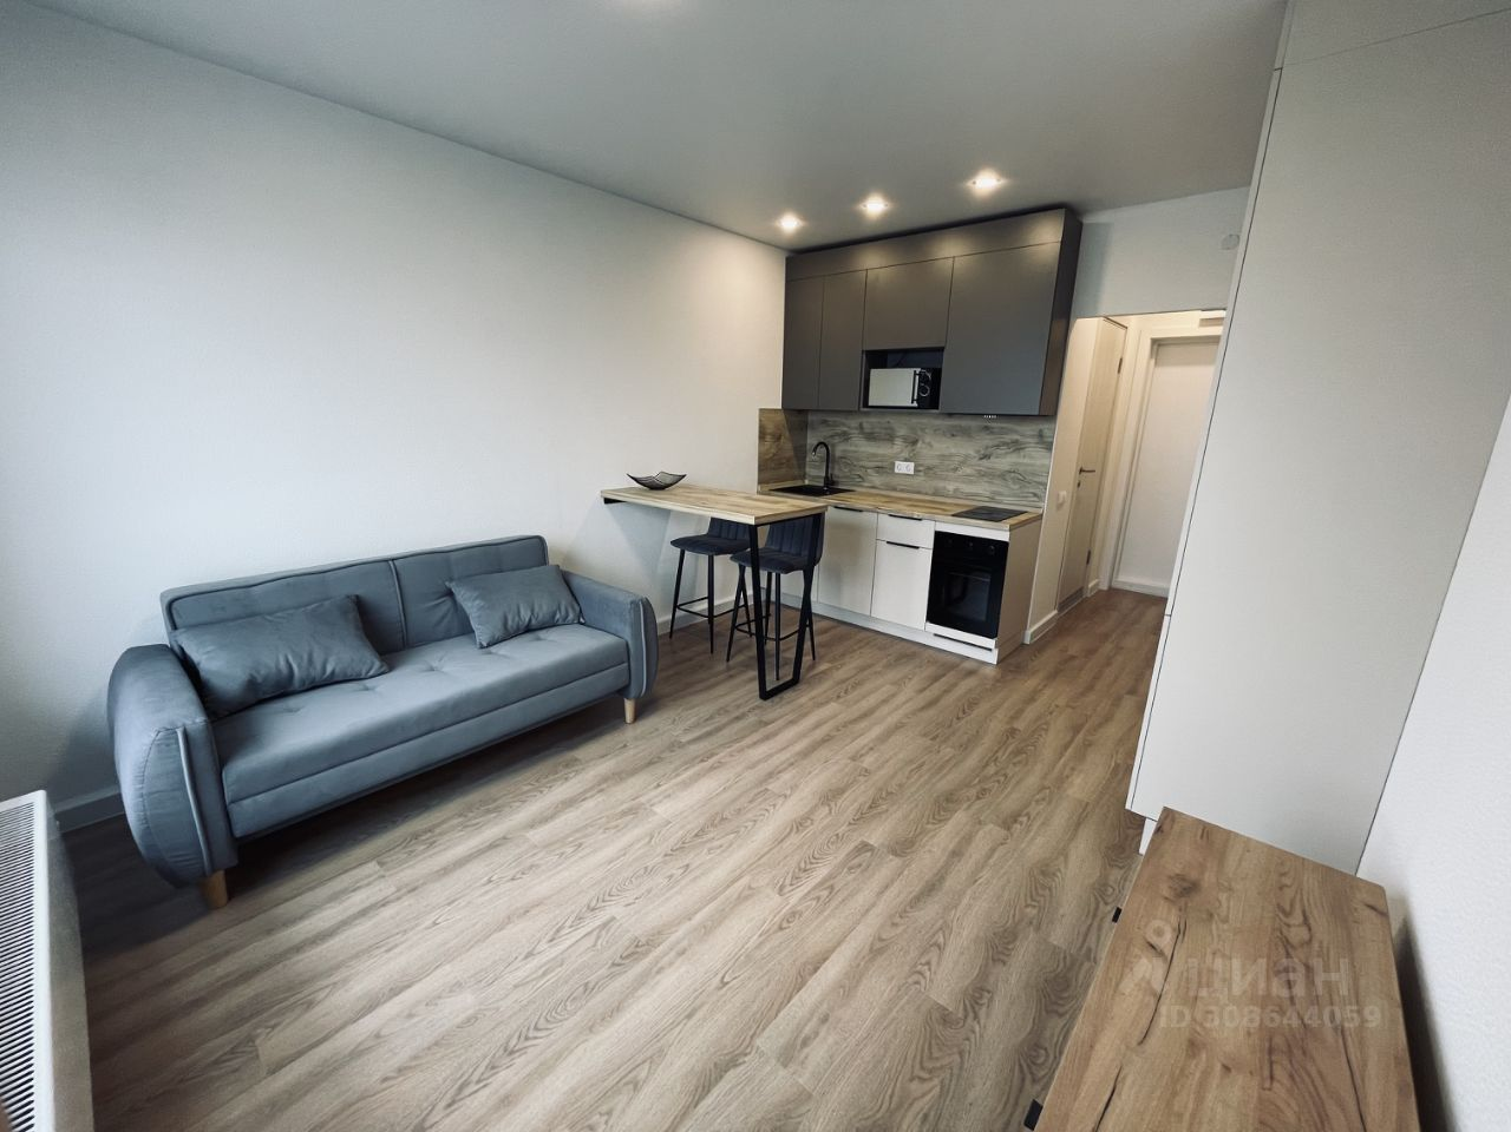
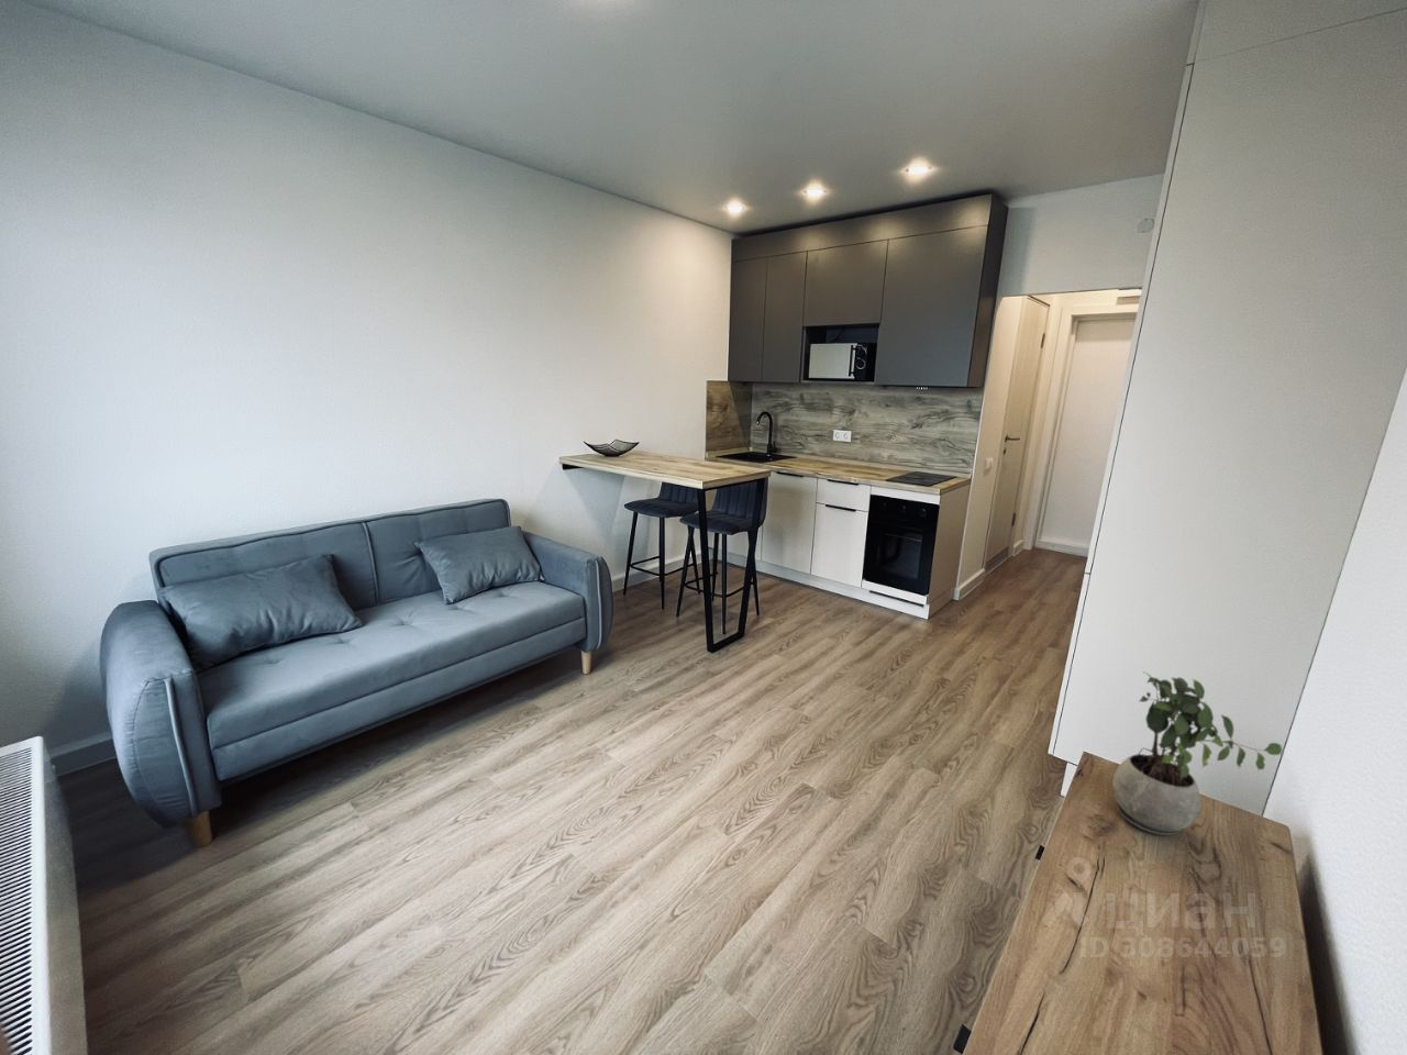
+ potted plant [1111,672,1283,837]
